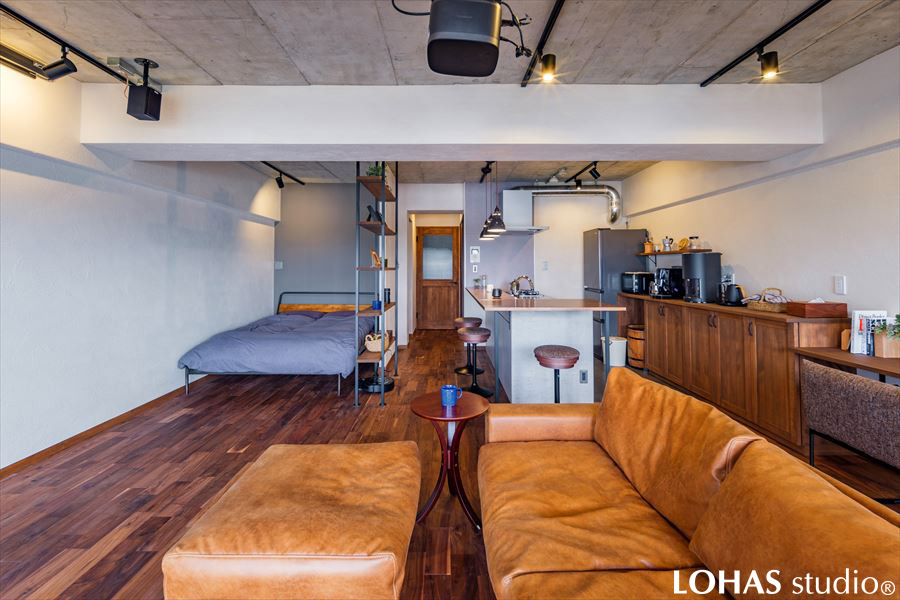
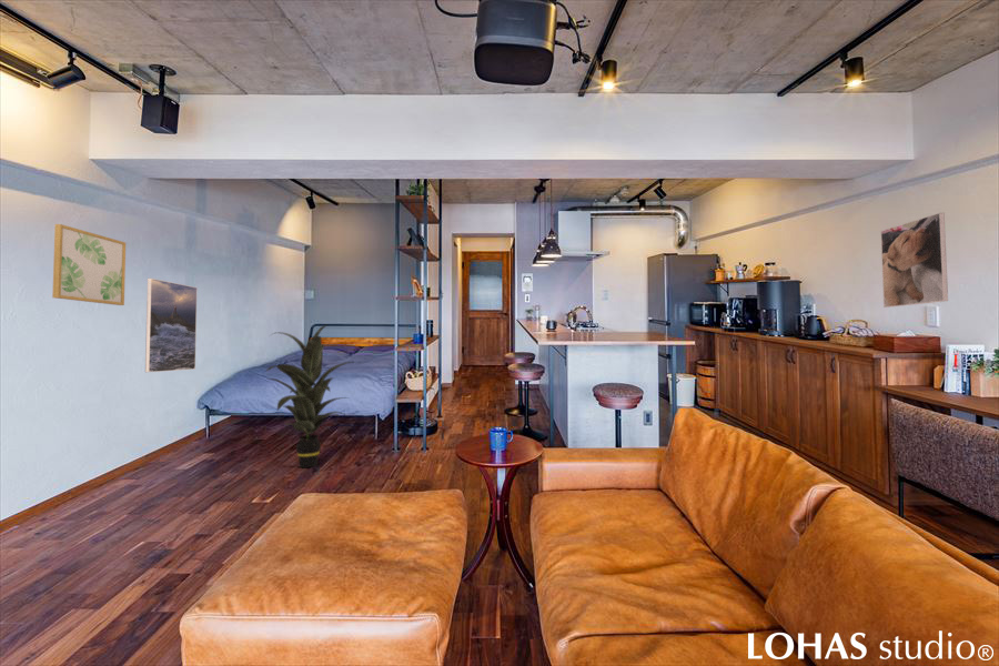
+ wall art [51,223,127,306]
+ indoor plant [264,324,363,468]
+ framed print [144,278,198,373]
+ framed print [880,212,949,309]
